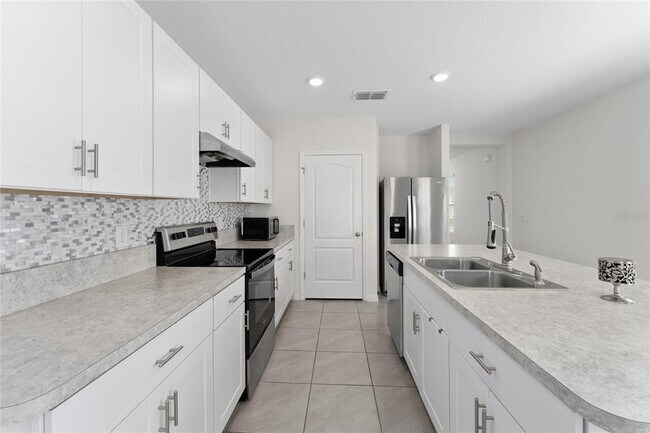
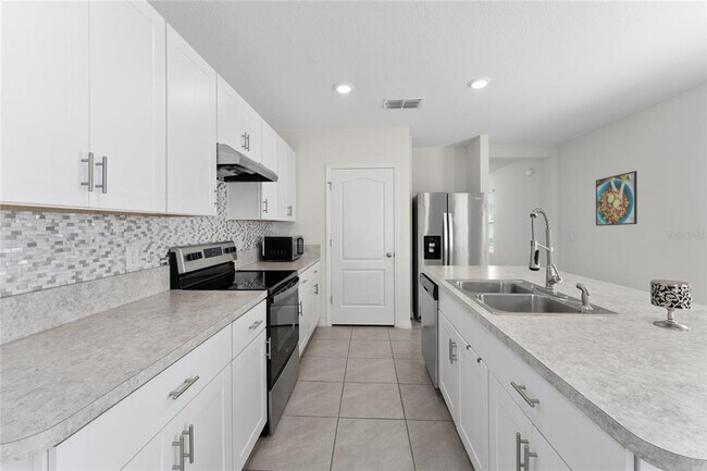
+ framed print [595,170,638,227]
